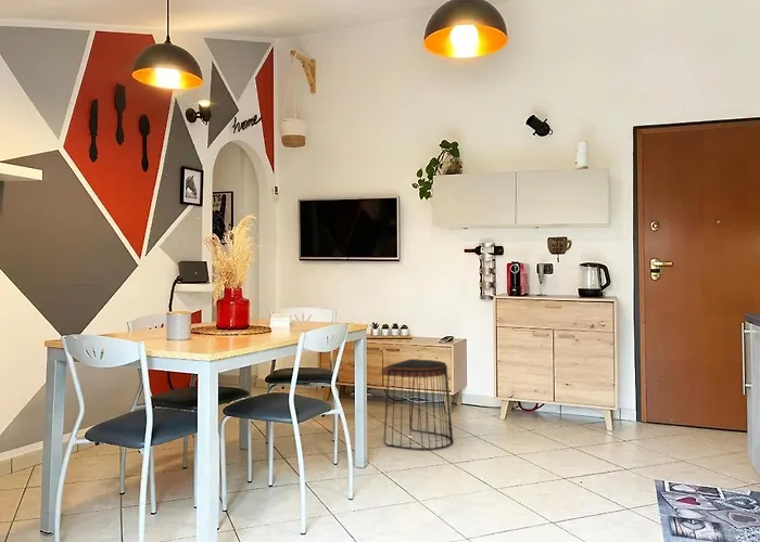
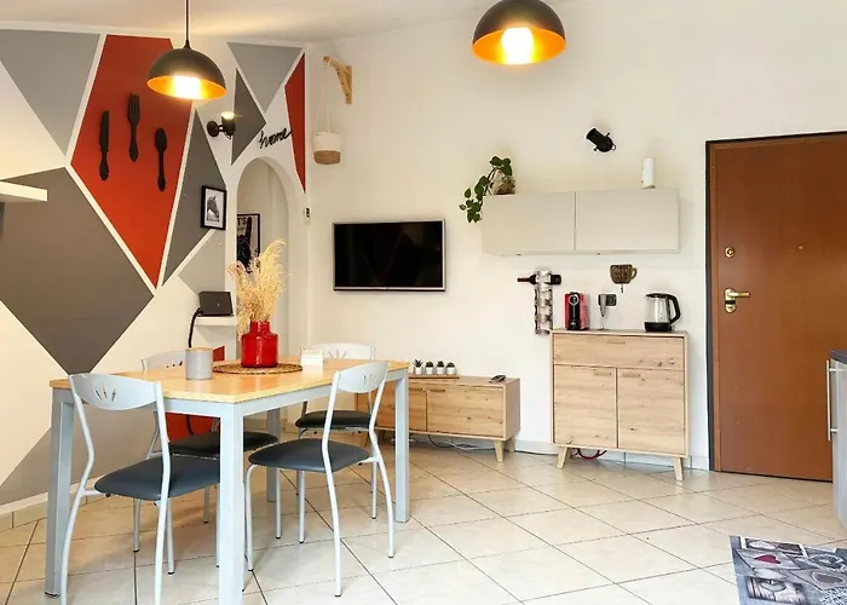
- stool [380,358,454,451]
